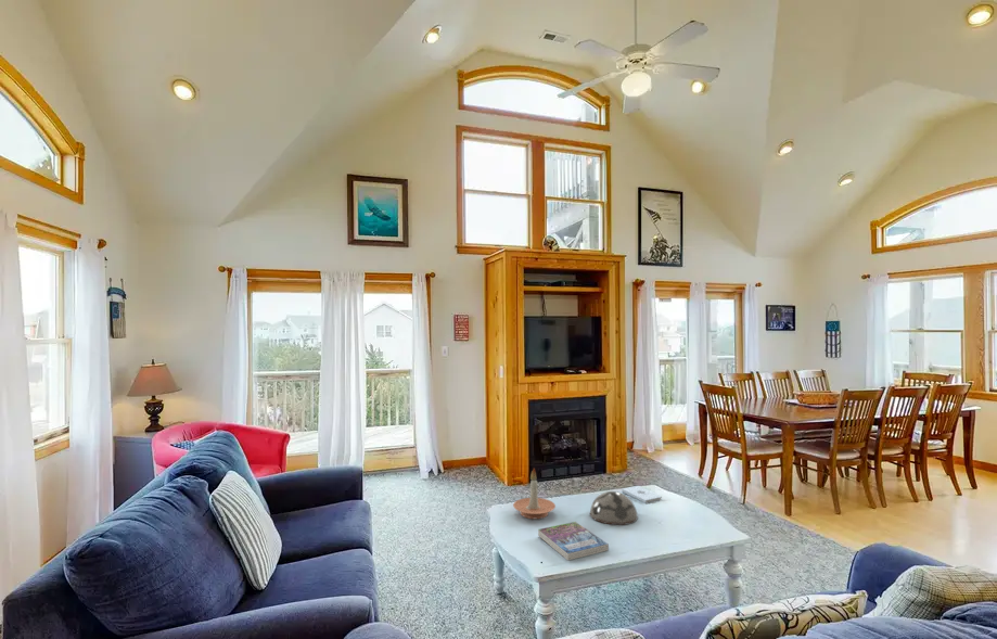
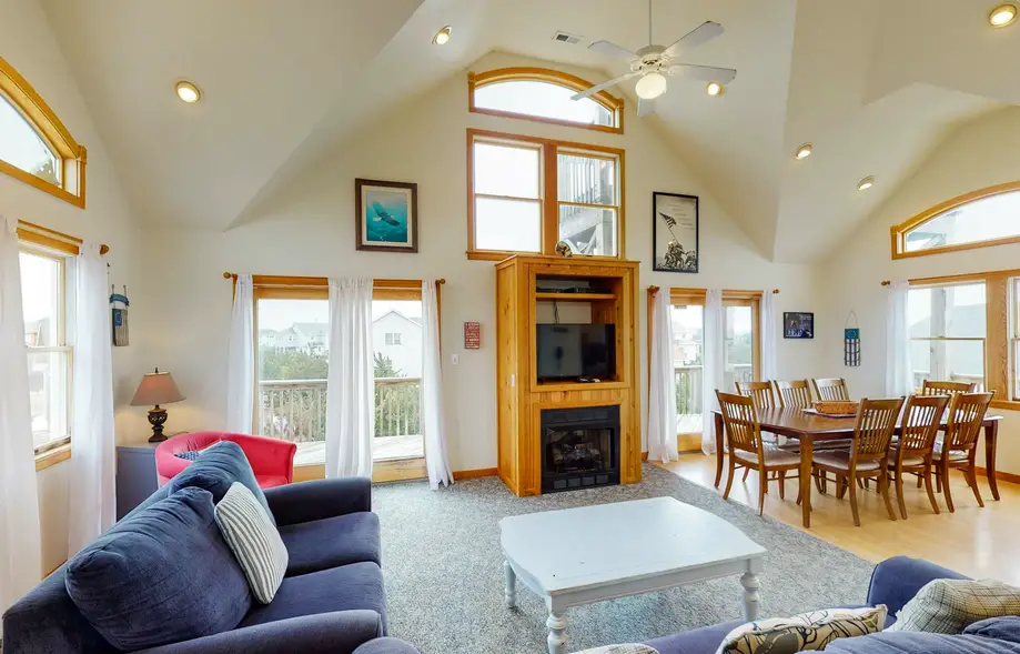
- notepad [621,485,663,504]
- decorative bowl [589,490,639,526]
- candle holder [512,467,557,520]
- book [537,521,610,561]
